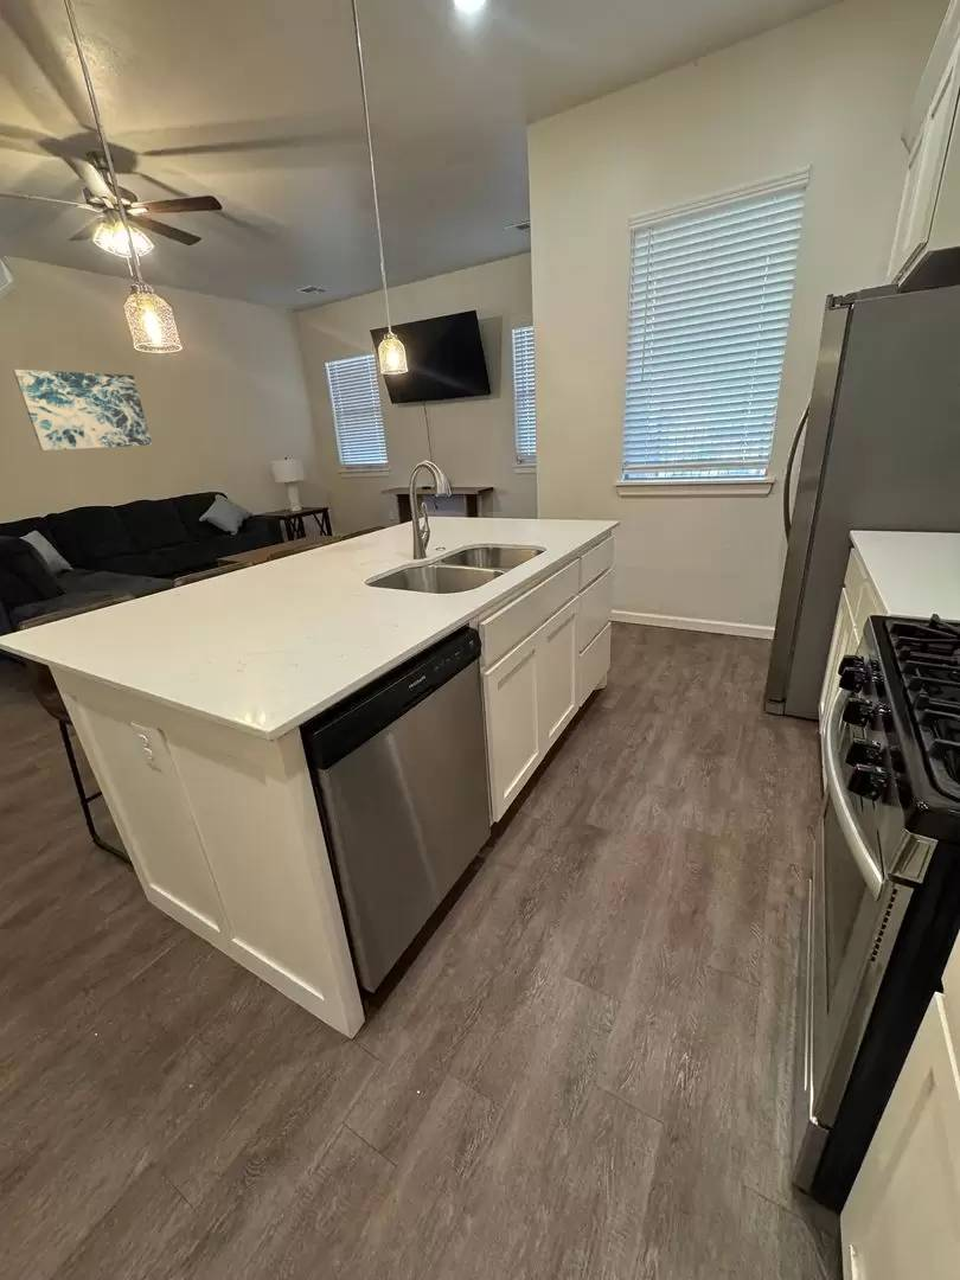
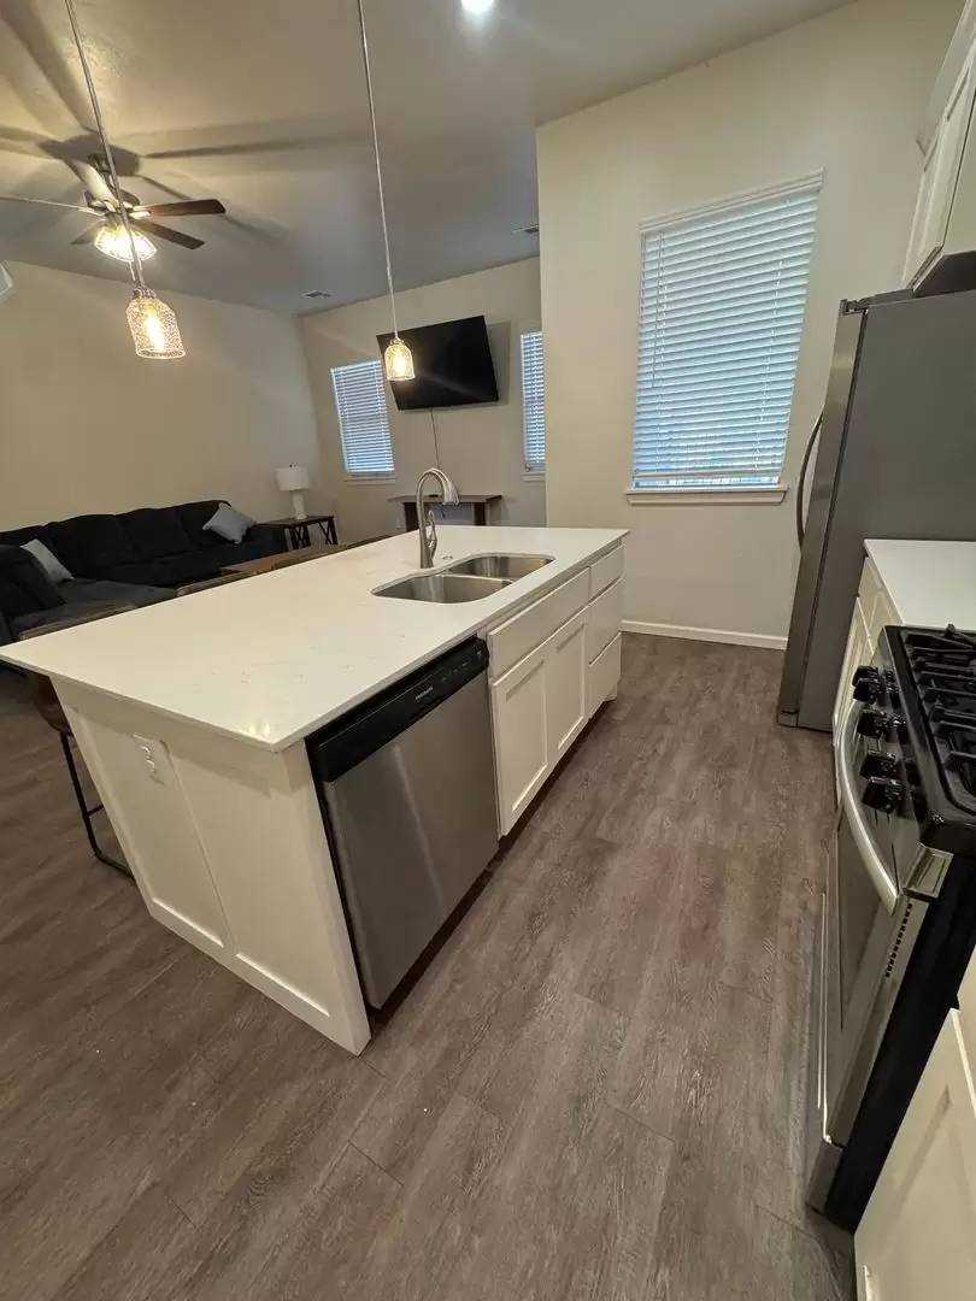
- wall art [12,369,153,452]
